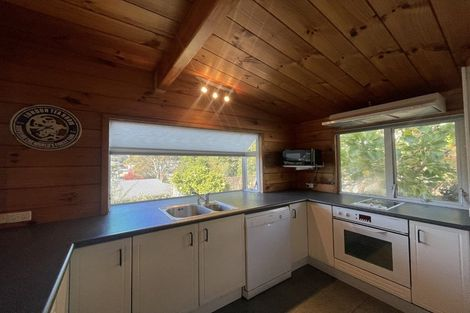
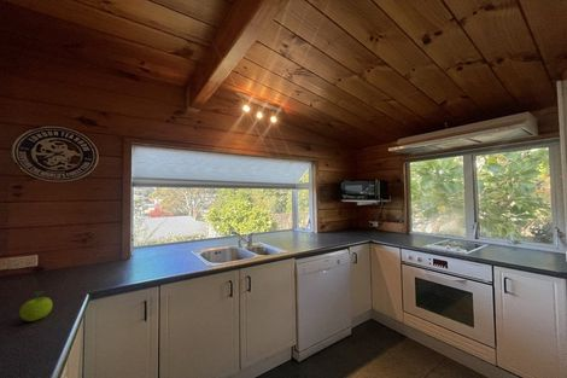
+ fruit [18,290,53,322]
